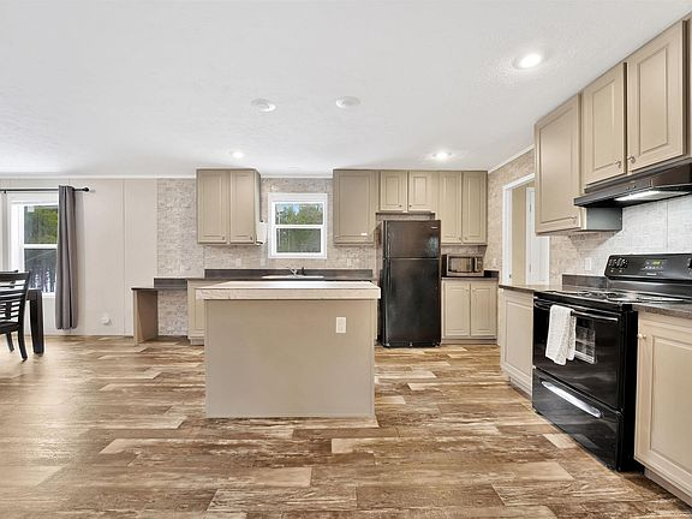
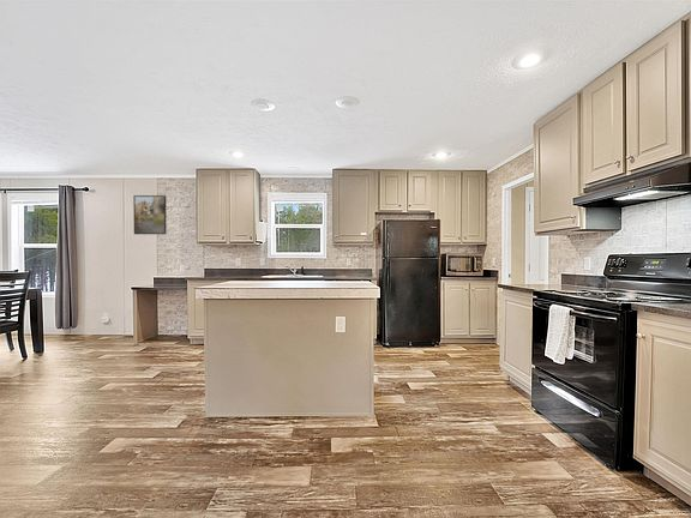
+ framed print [132,194,168,235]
